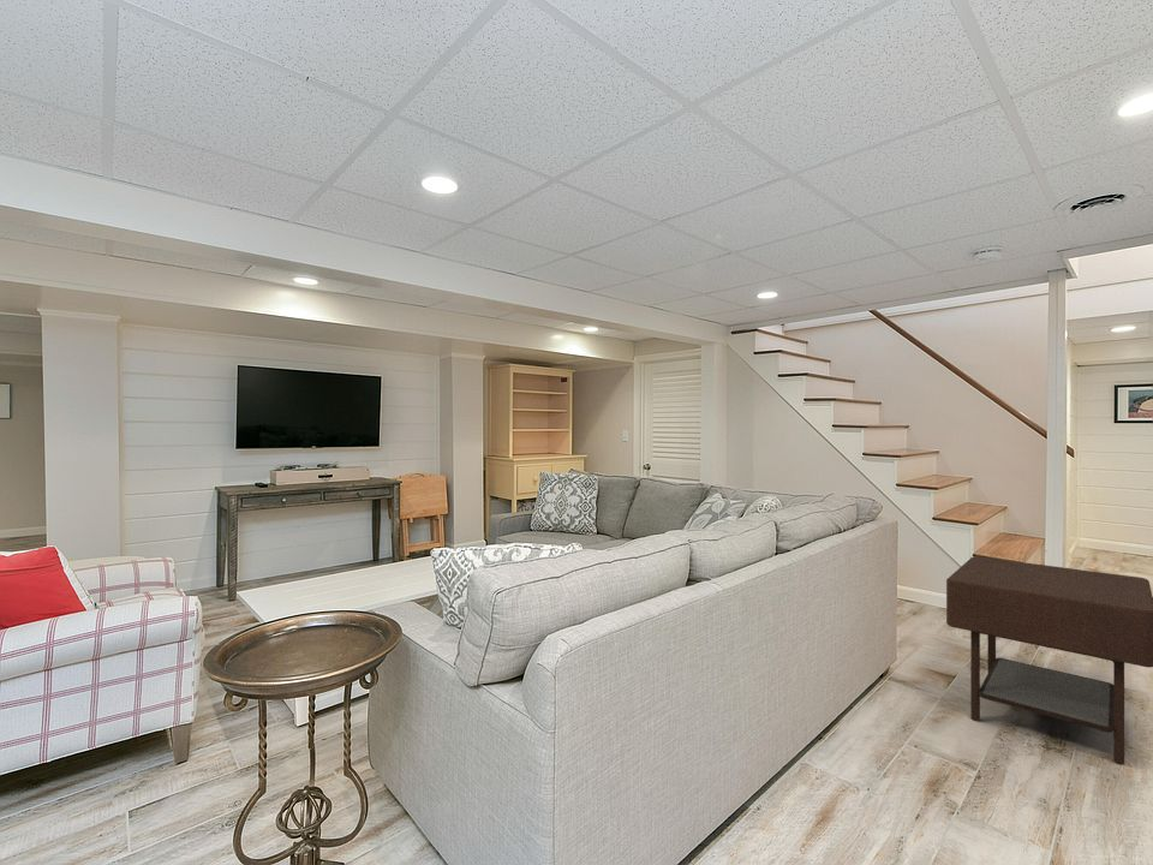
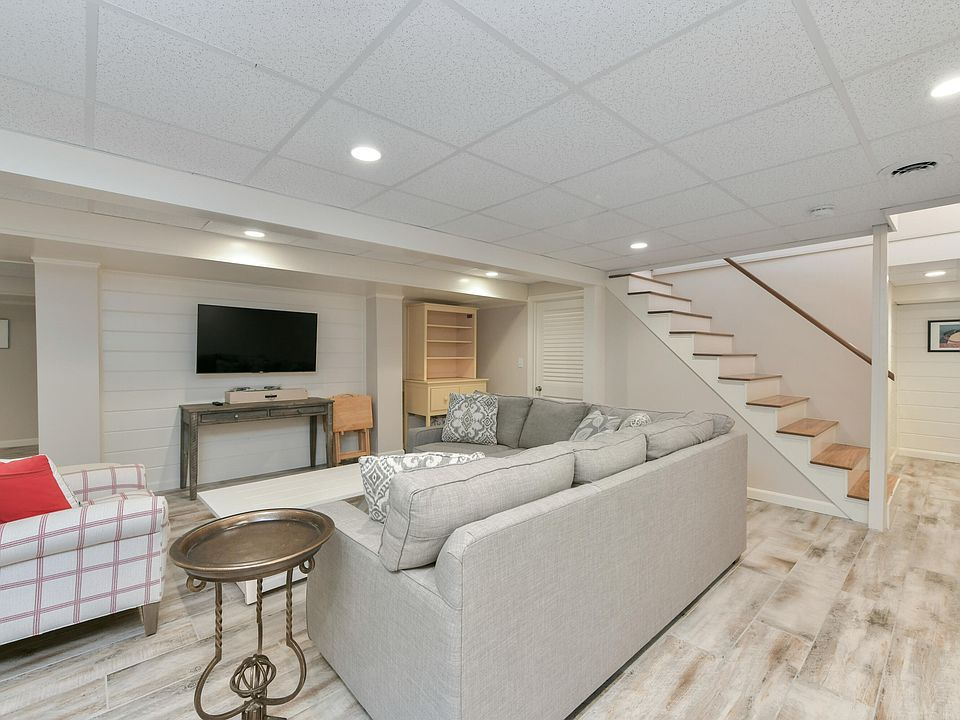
- side table [945,555,1153,765]
